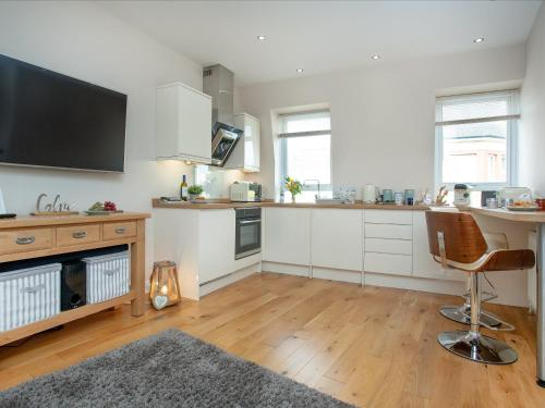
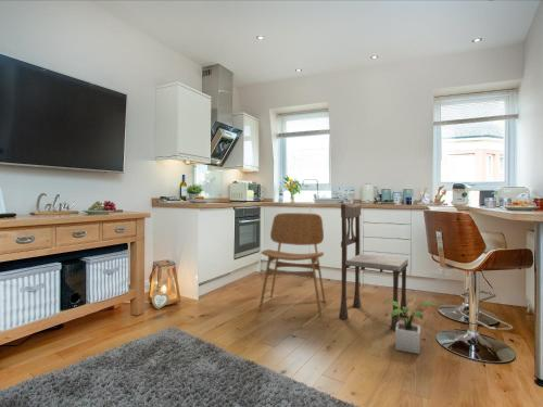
+ dining chair [257,212,326,318]
+ dining chair [338,203,409,331]
+ potted plant [382,300,441,355]
